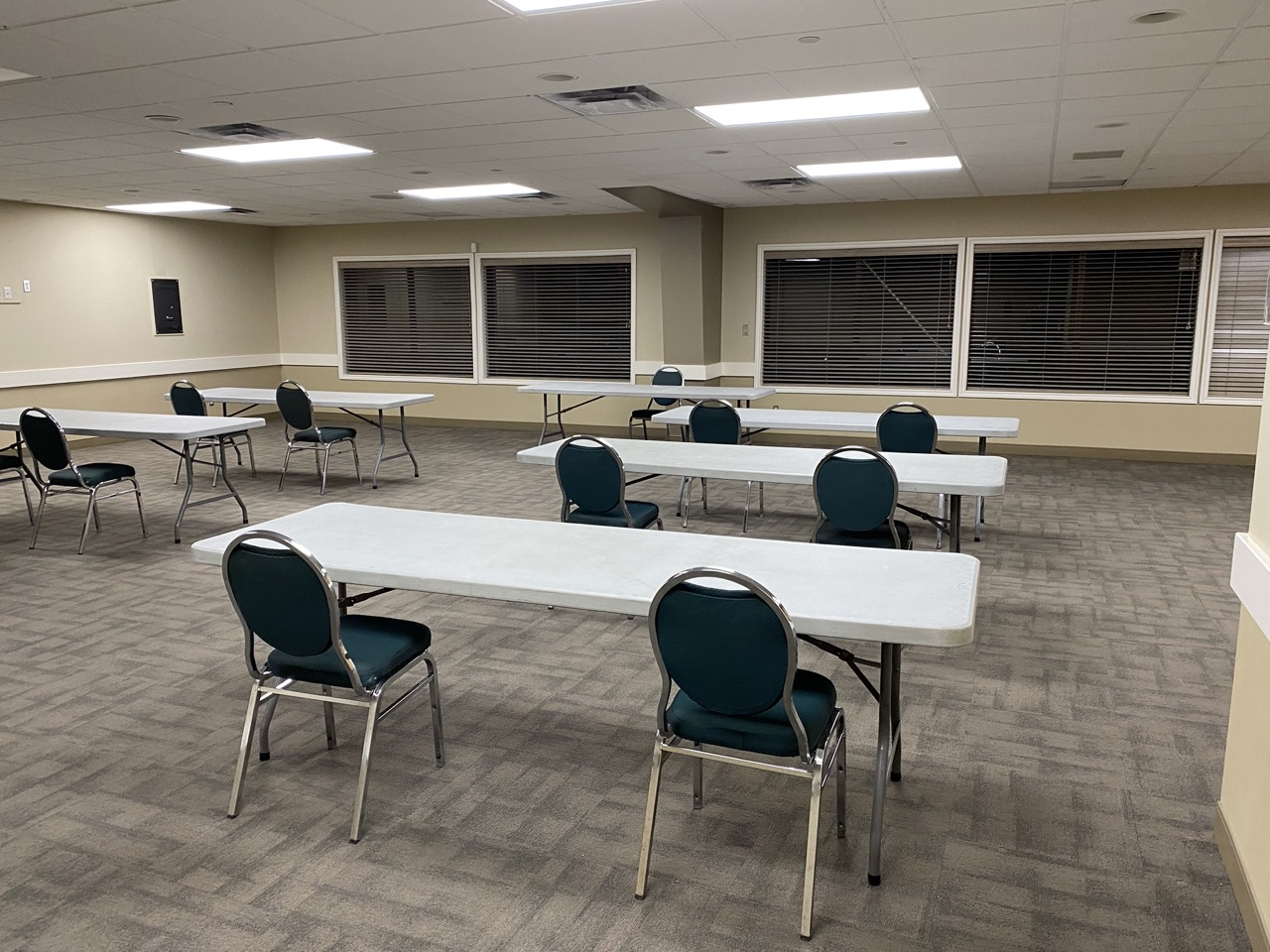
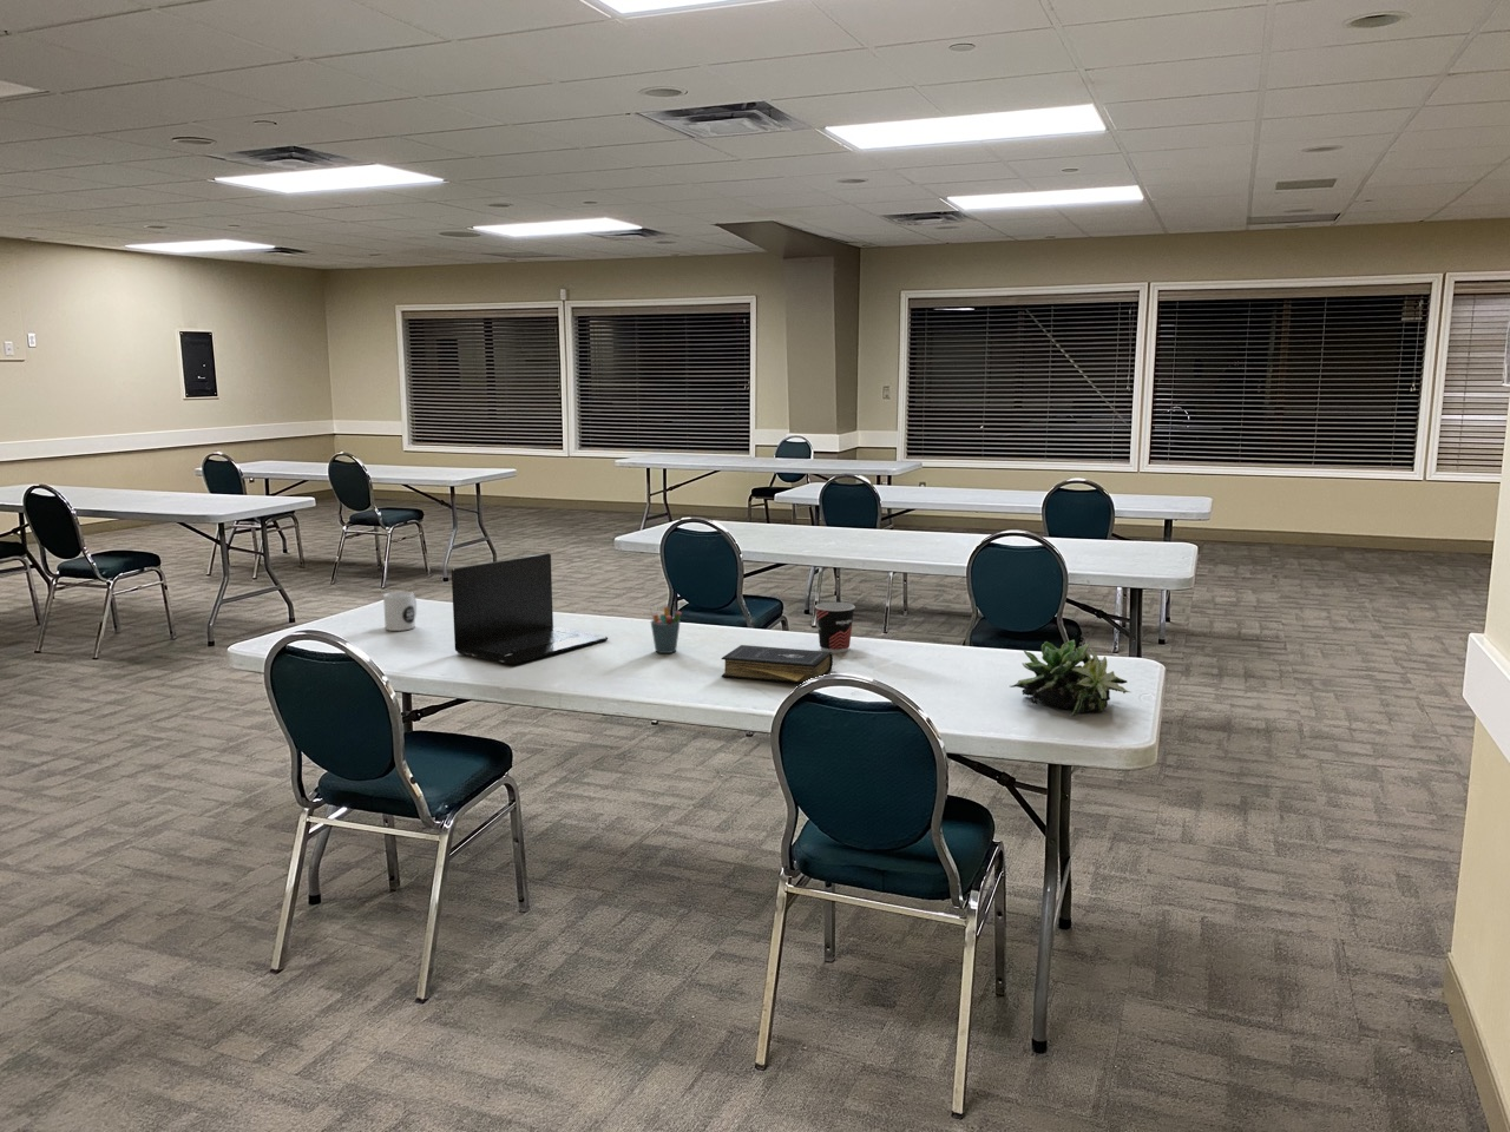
+ cup [814,602,856,654]
+ laptop [451,552,609,665]
+ mug [382,591,417,633]
+ pen holder [648,604,682,654]
+ succulent plant [1009,635,1132,717]
+ book [721,643,833,685]
